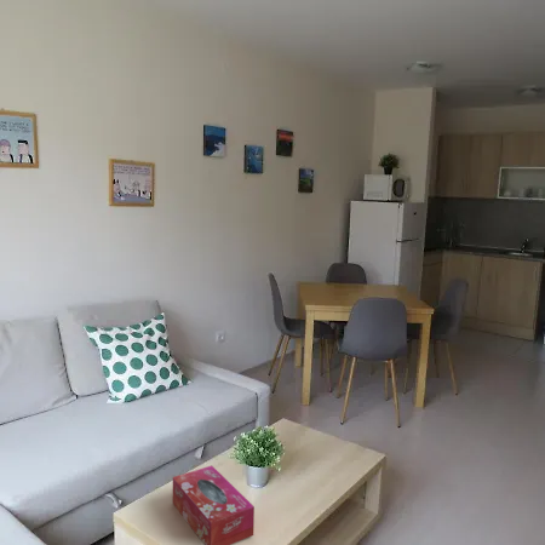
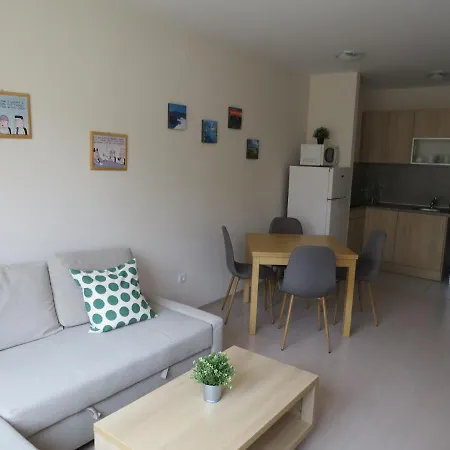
- tissue box [172,465,256,545]
